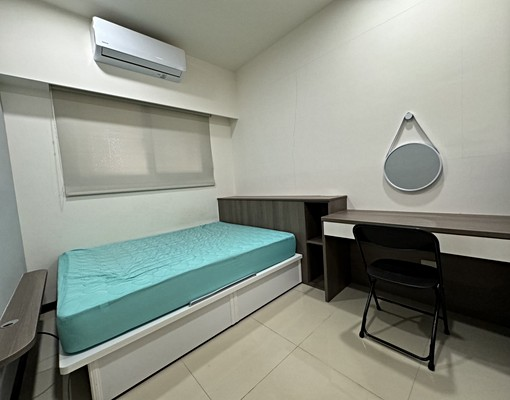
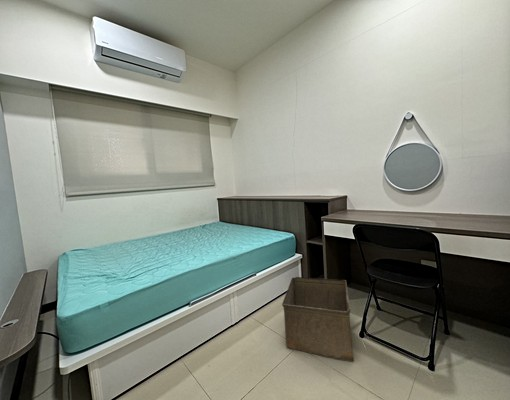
+ storage bin [281,276,355,363]
